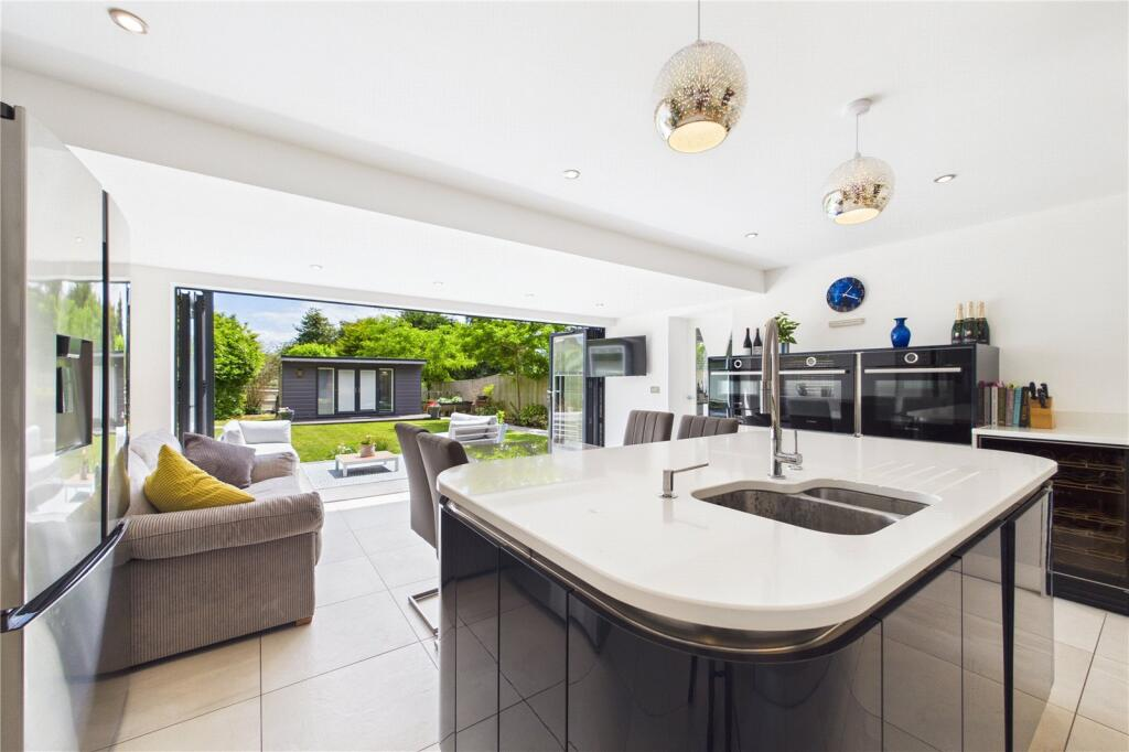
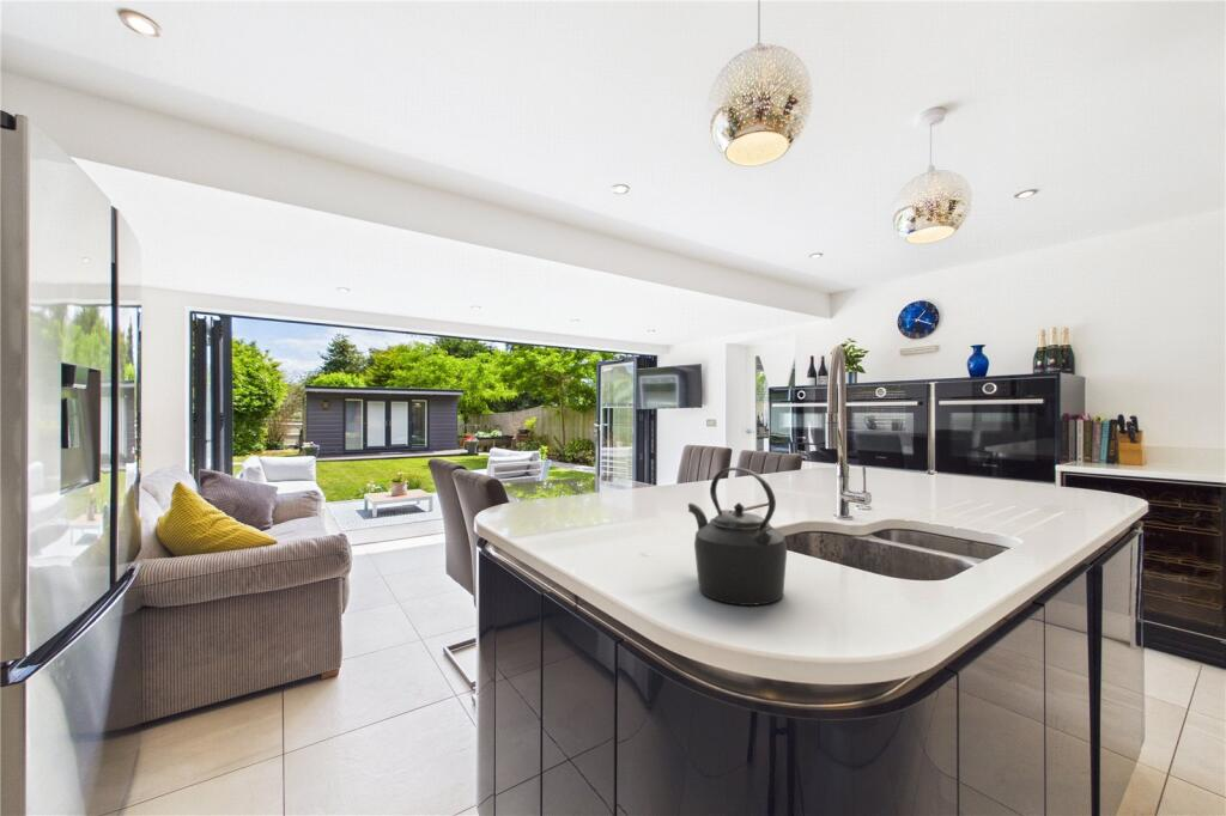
+ kettle [687,467,788,607]
